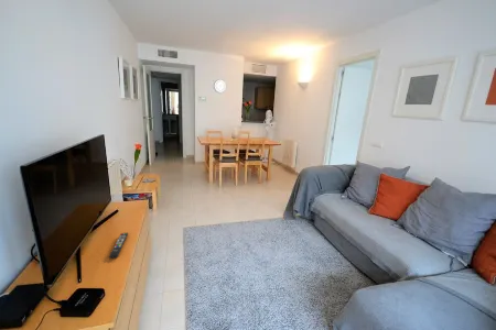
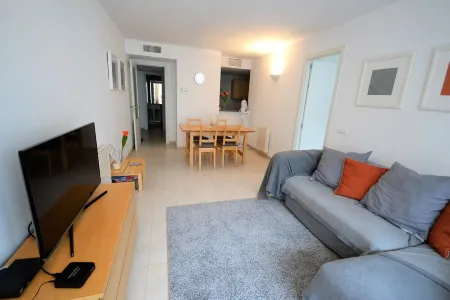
- remote control [108,232,129,260]
